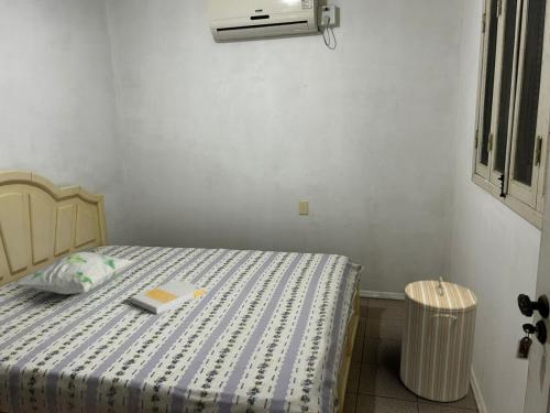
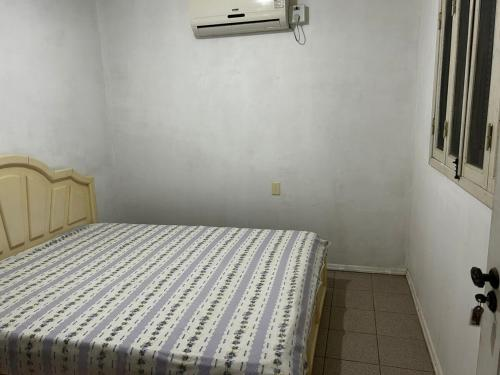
- book [131,279,206,315]
- laundry hamper [399,275,479,403]
- decorative pillow [14,251,135,295]
